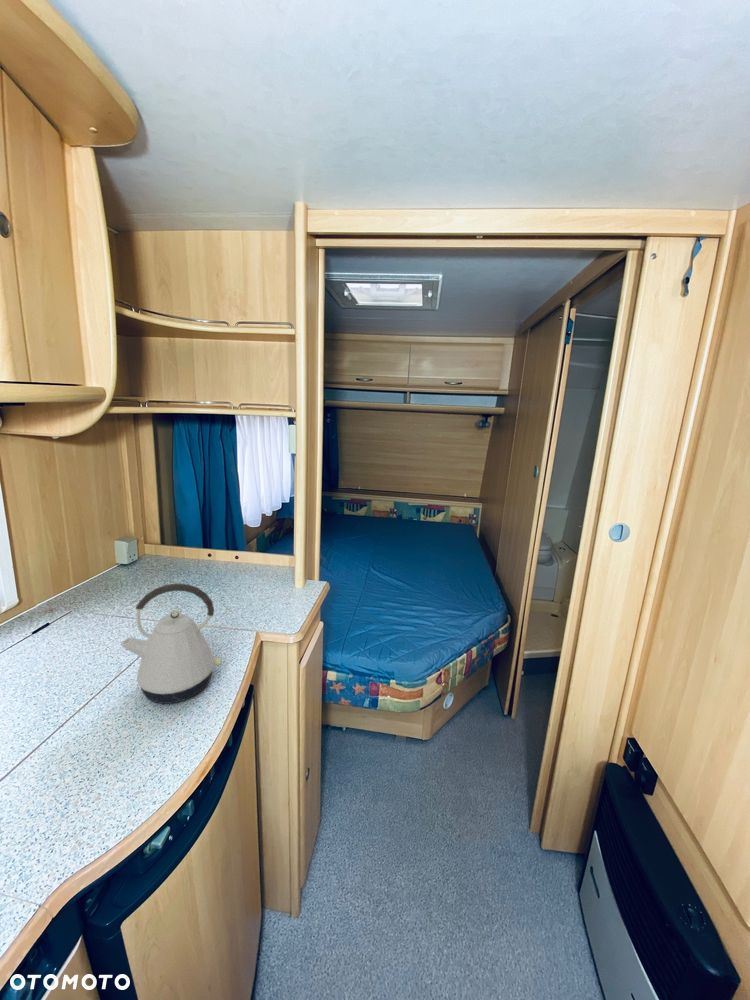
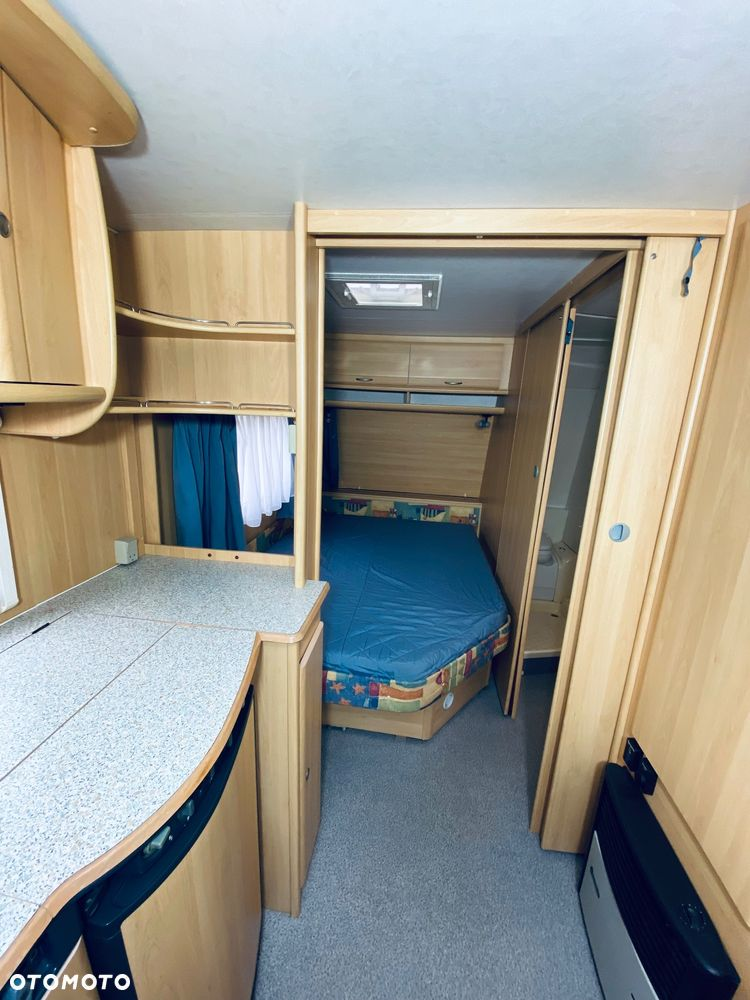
- kettle [120,582,222,705]
